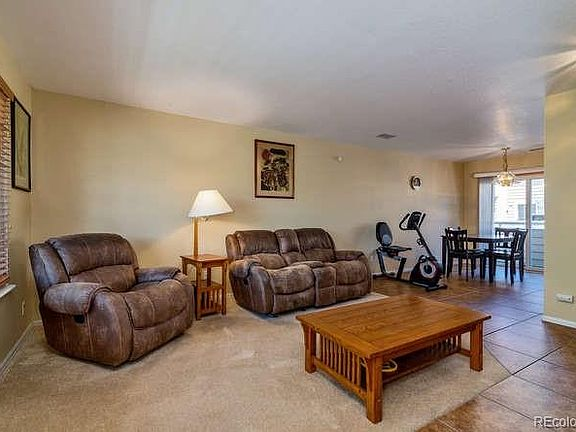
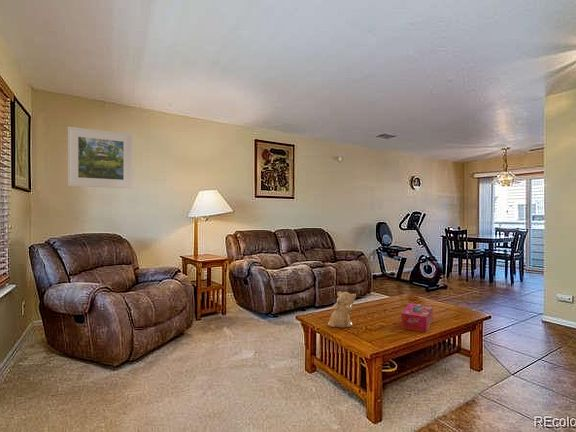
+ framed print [67,126,134,189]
+ tissue box [400,302,434,334]
+ teddy bear [327,290,357,328]
